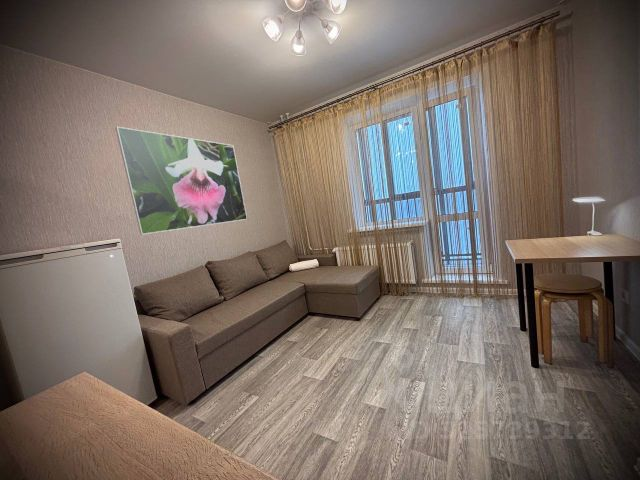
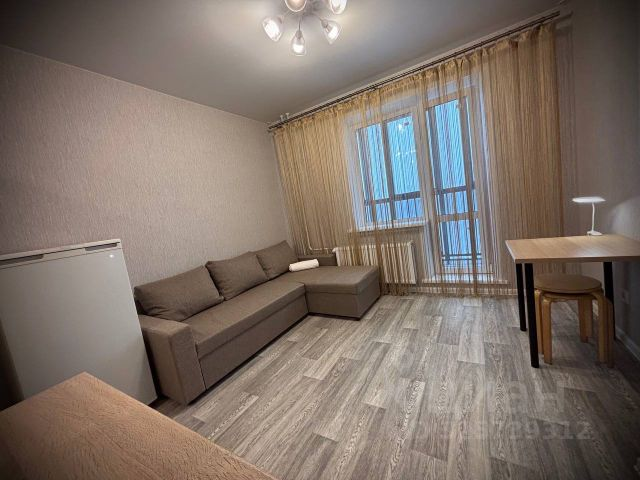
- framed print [115,126,248,236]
